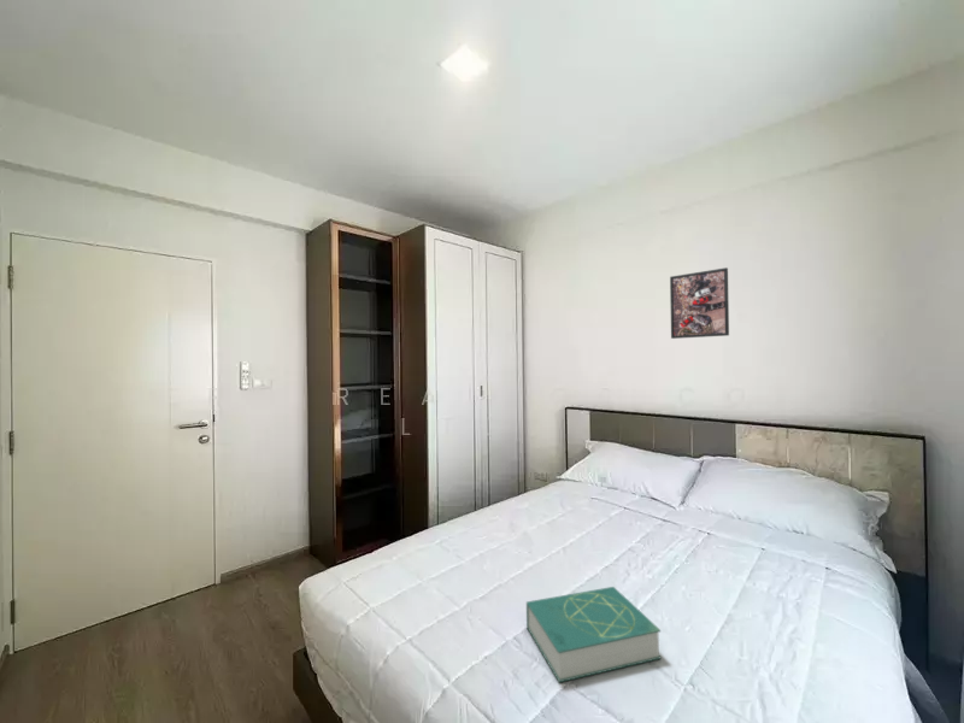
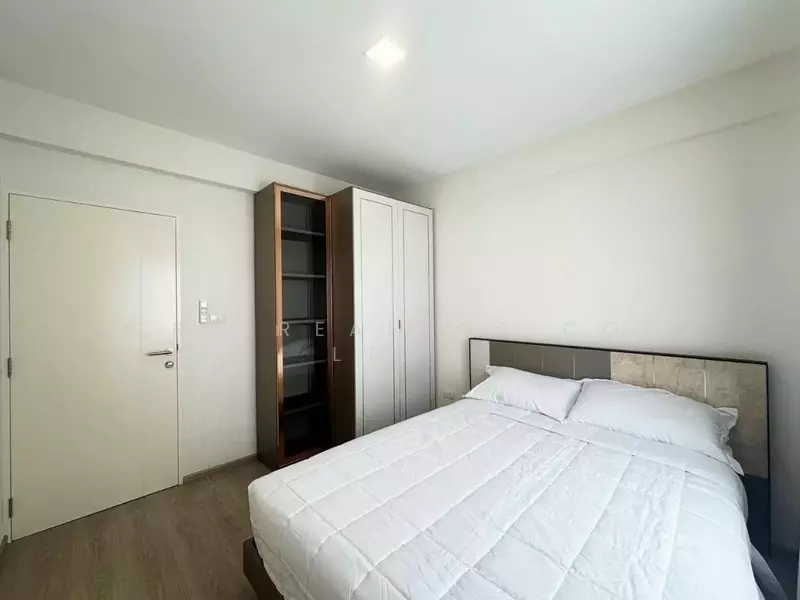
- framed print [669,266,730,340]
- book [525,586,663,683]
